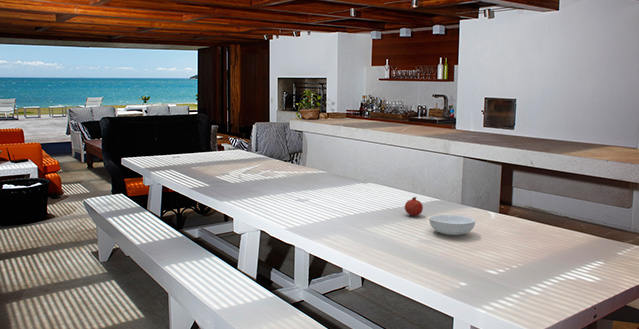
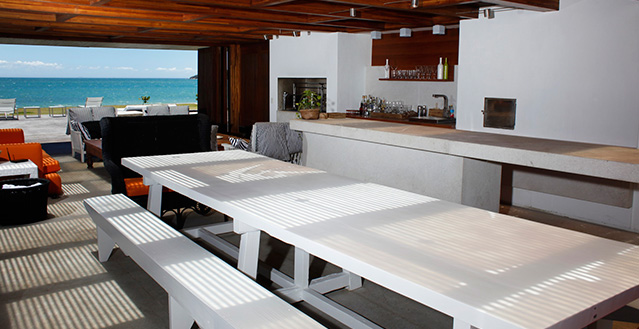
- serving bowl [428,214,476,236]
- fruit [404,196,424,217]
